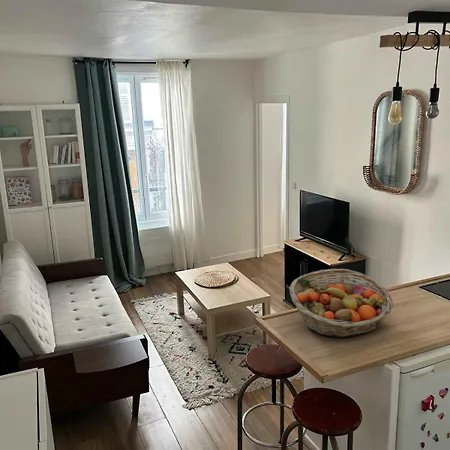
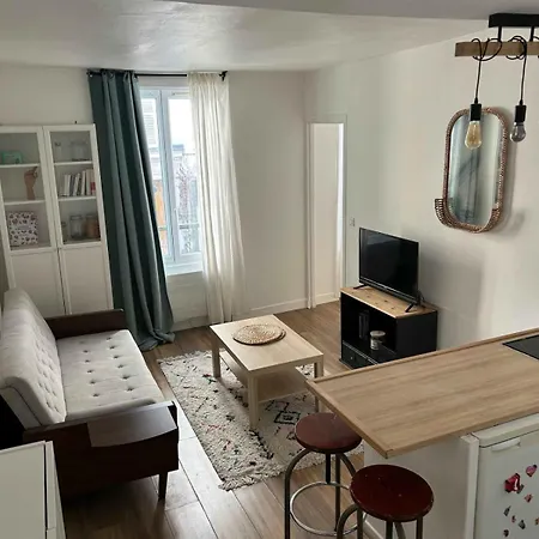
- fruit basket [289,268,394,338]
